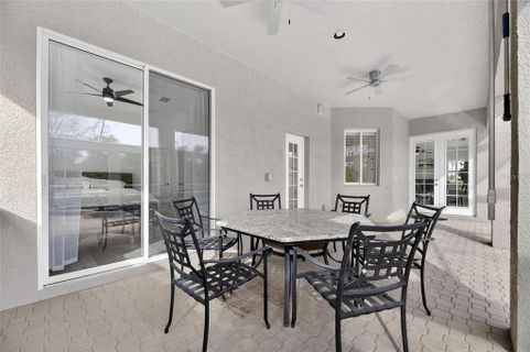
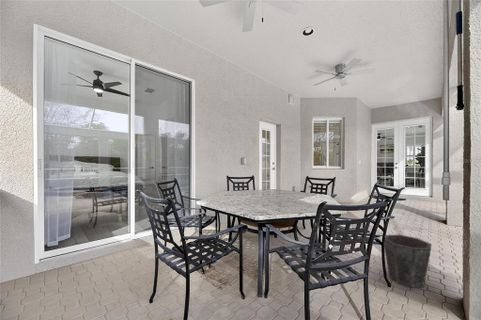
+ waste bin [383,234,432,289]
